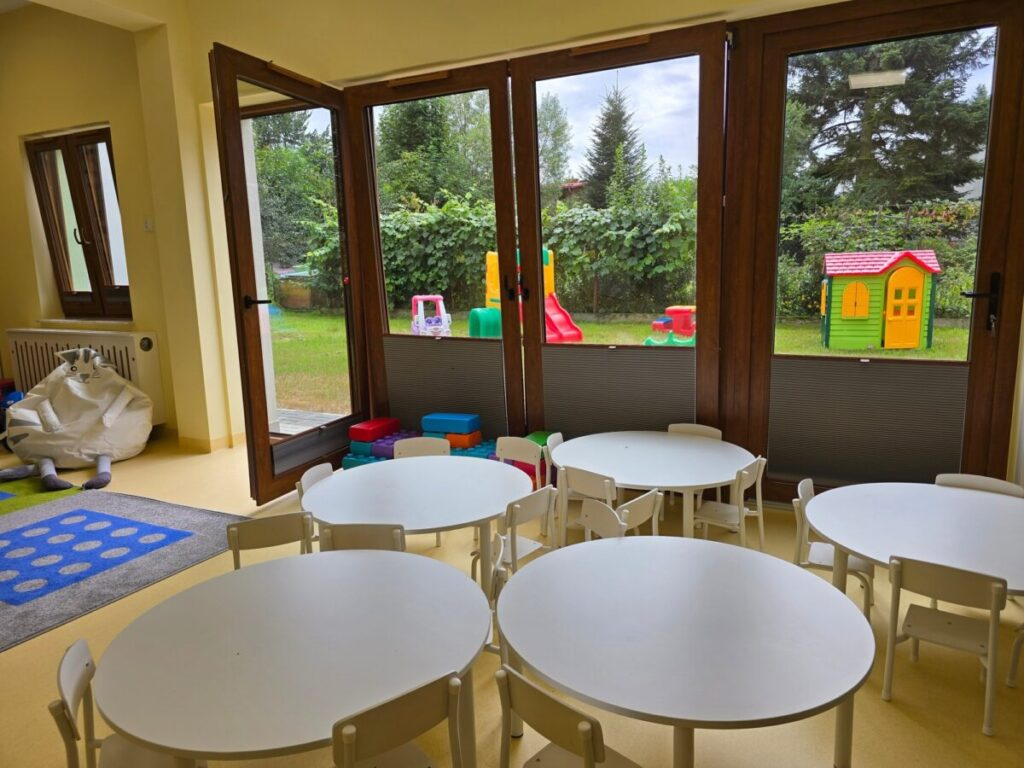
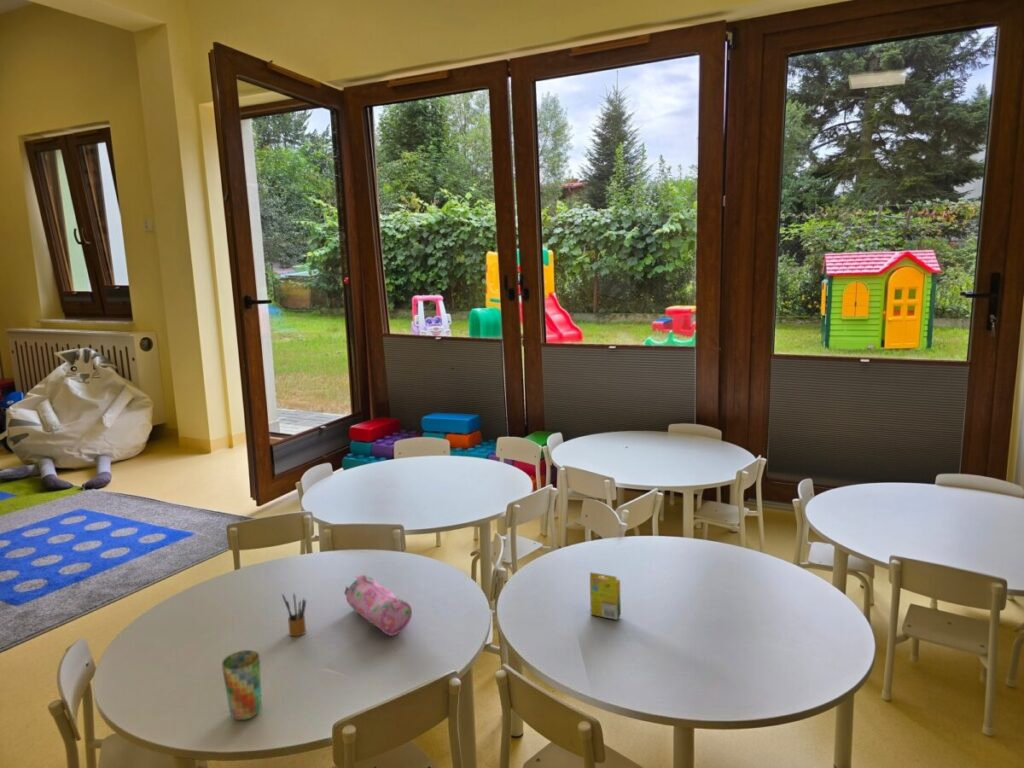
+ pencil case [343,573,413,637]
+ pencil box [281,592,308,637]
+ crayon box [589,571,622,621]
+ cup [221,649,263,721]
